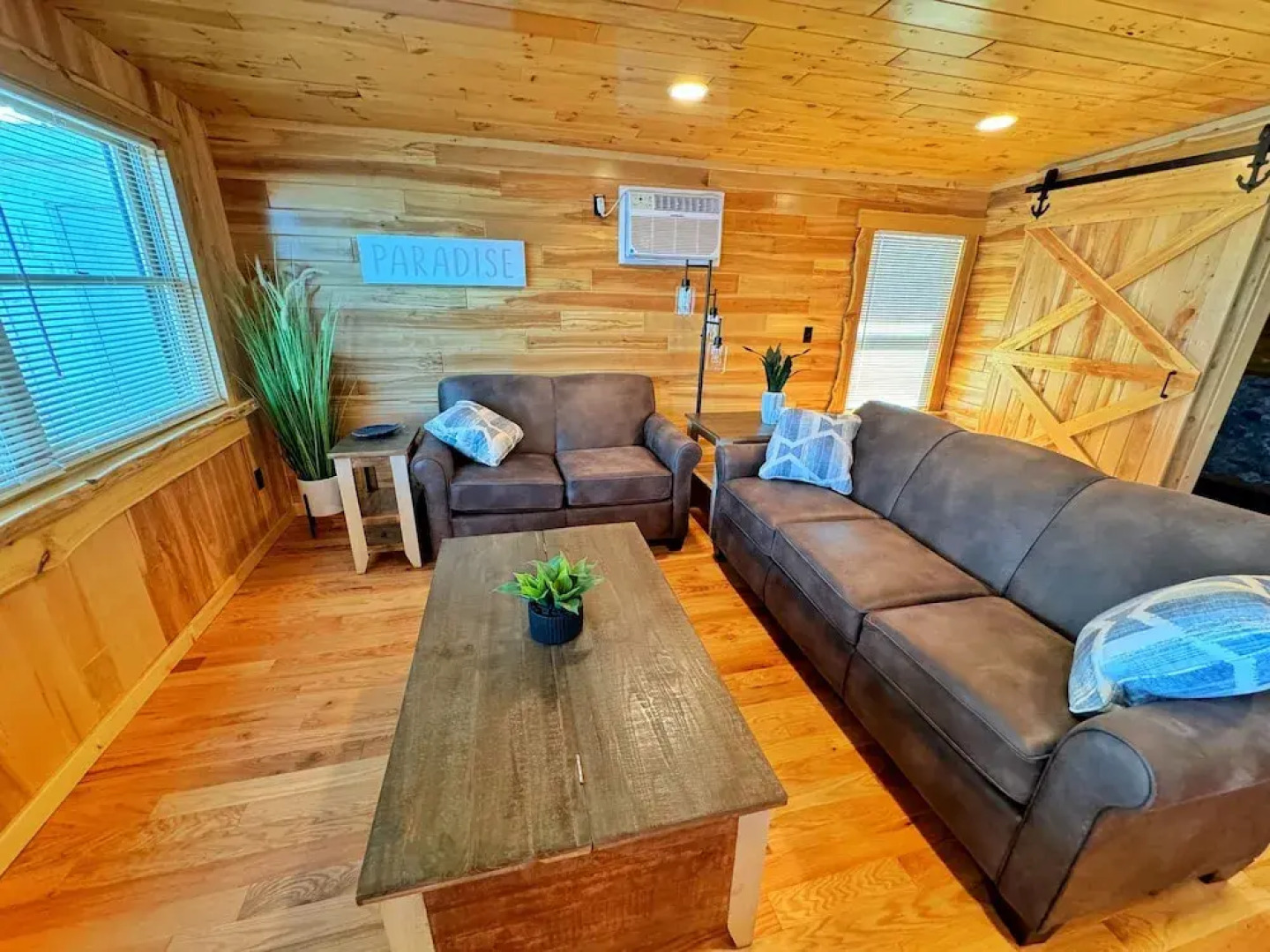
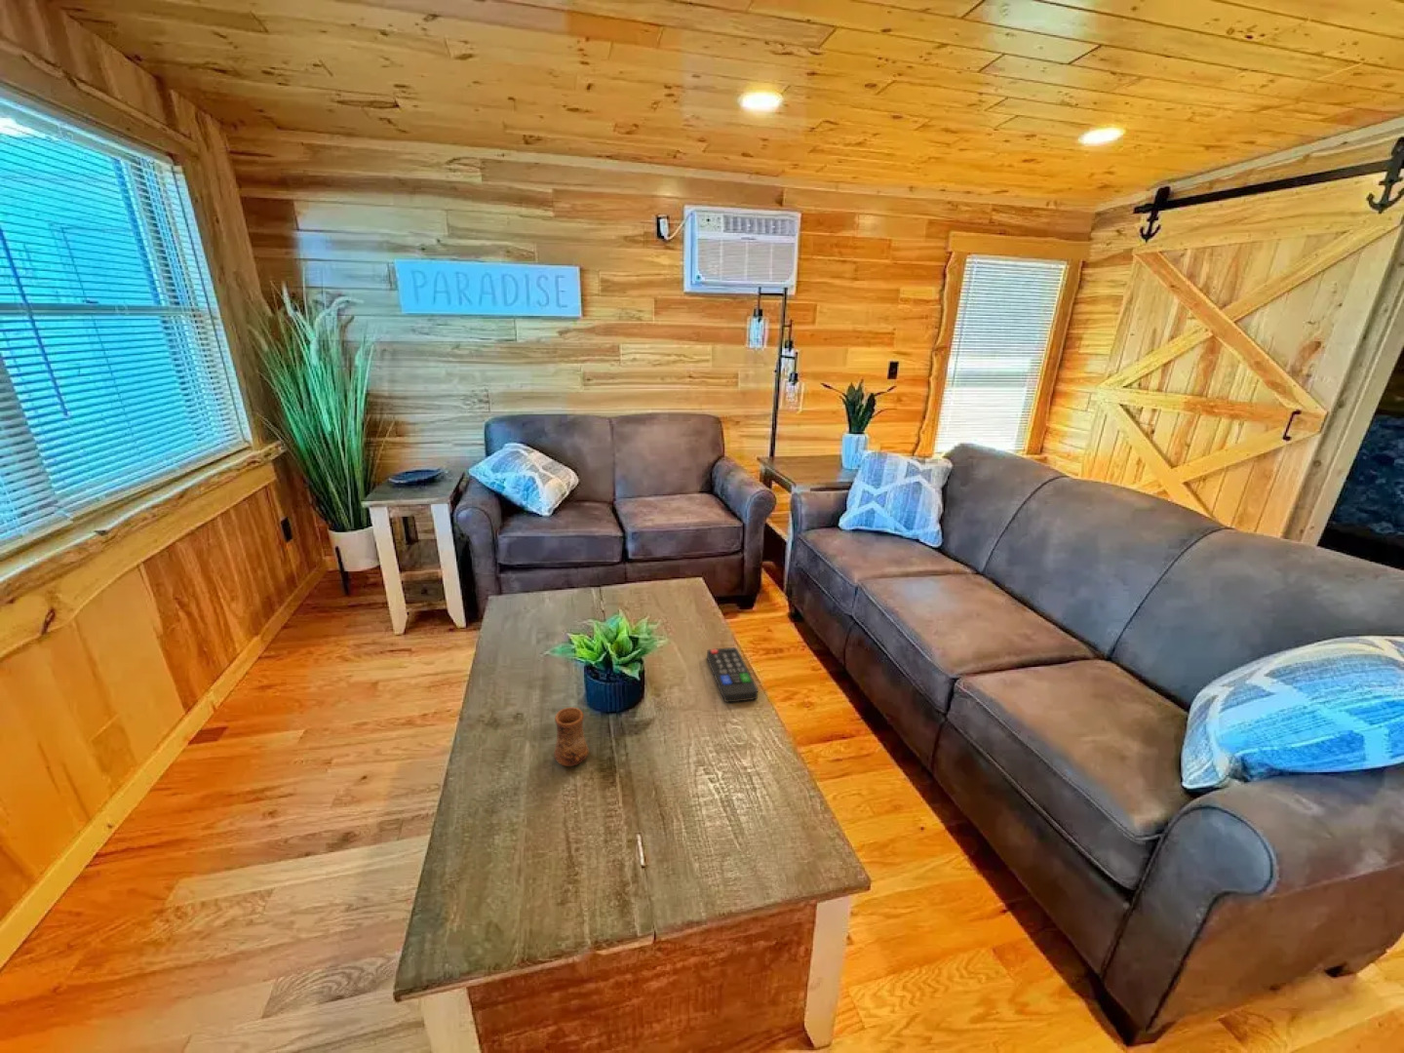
+ remote control [706,646,758,703]
+ cup [553,707,590,768]
